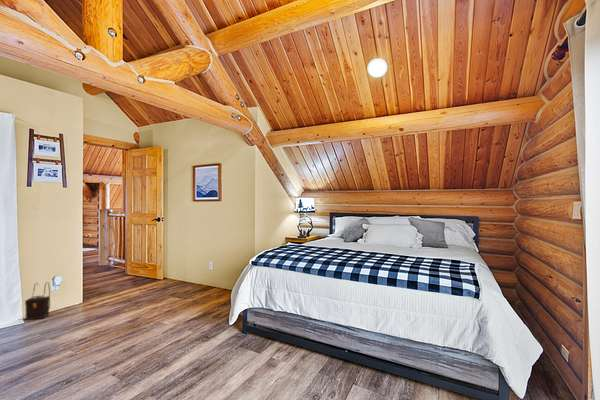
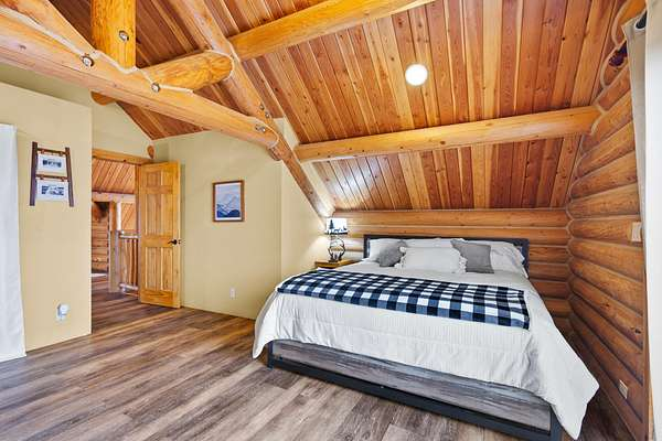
- satchel [24,281,51,321]
